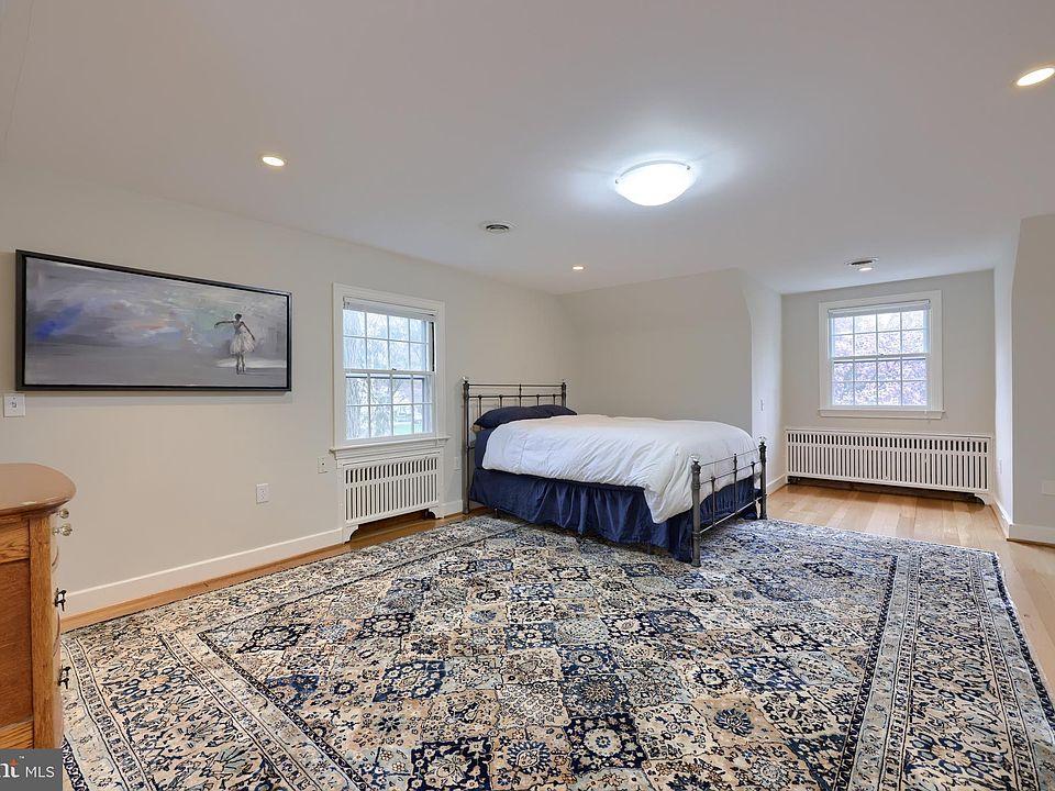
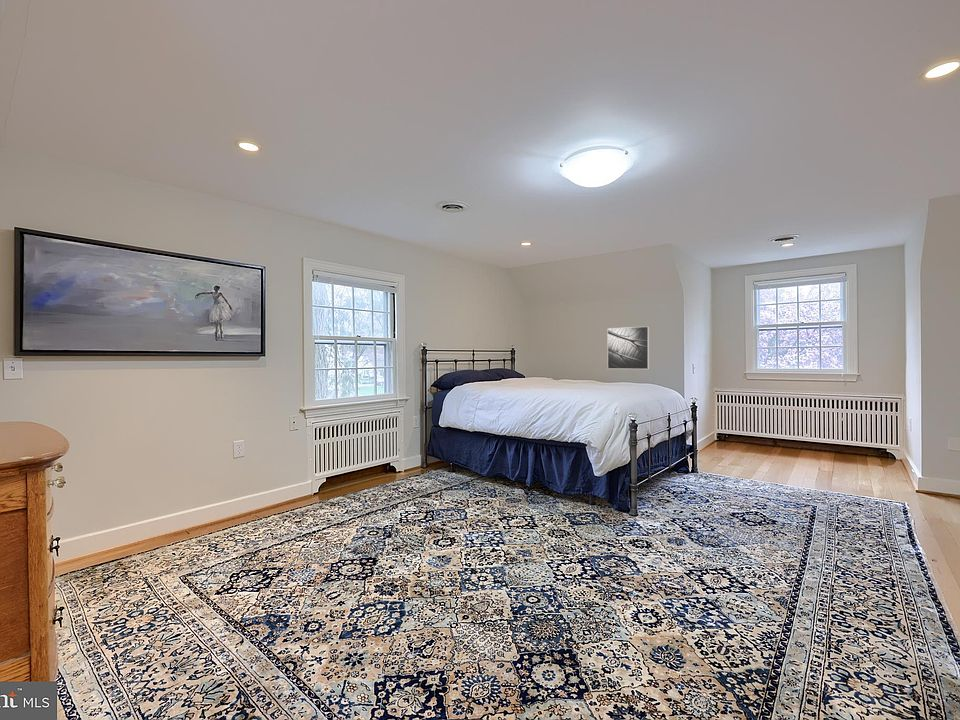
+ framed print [607,326,650,370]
